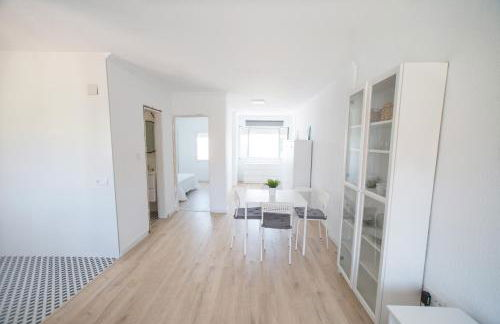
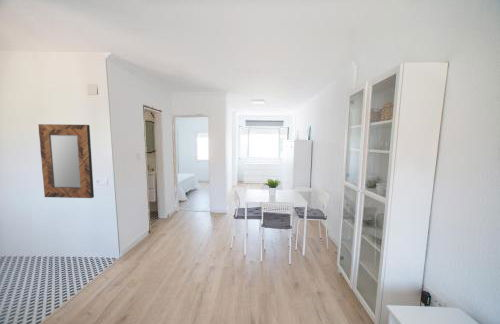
+ home mirror [38,123,95,199]
